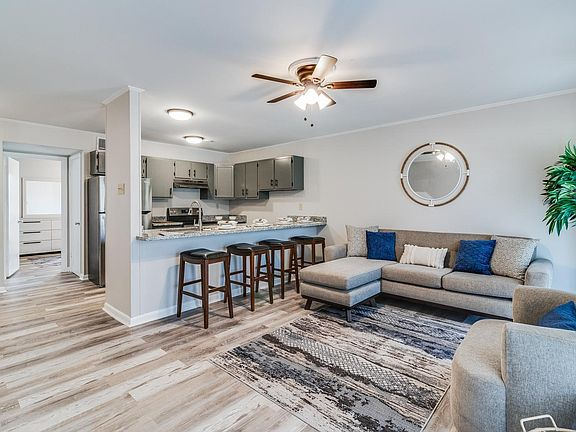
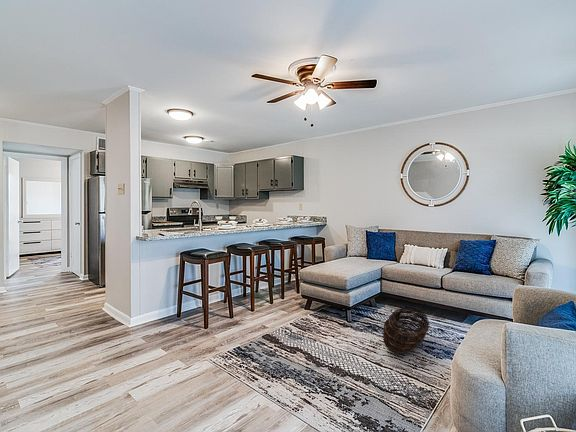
+ basket [382,306,430,355]
